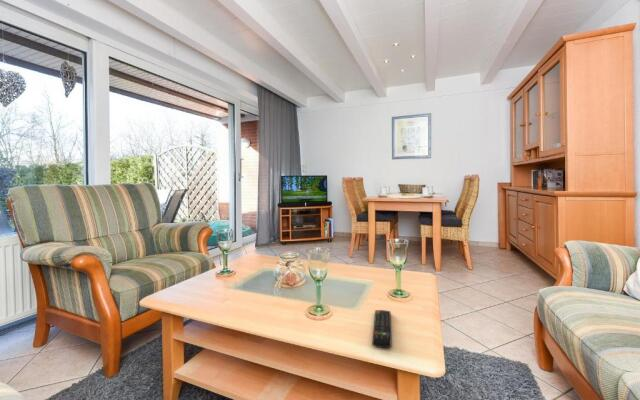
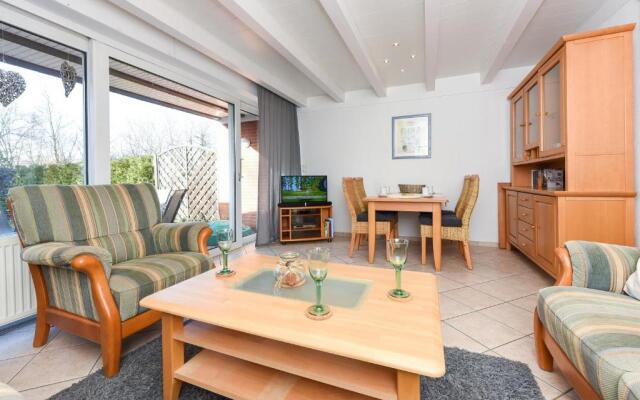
- remote control [371,309,393,349]
